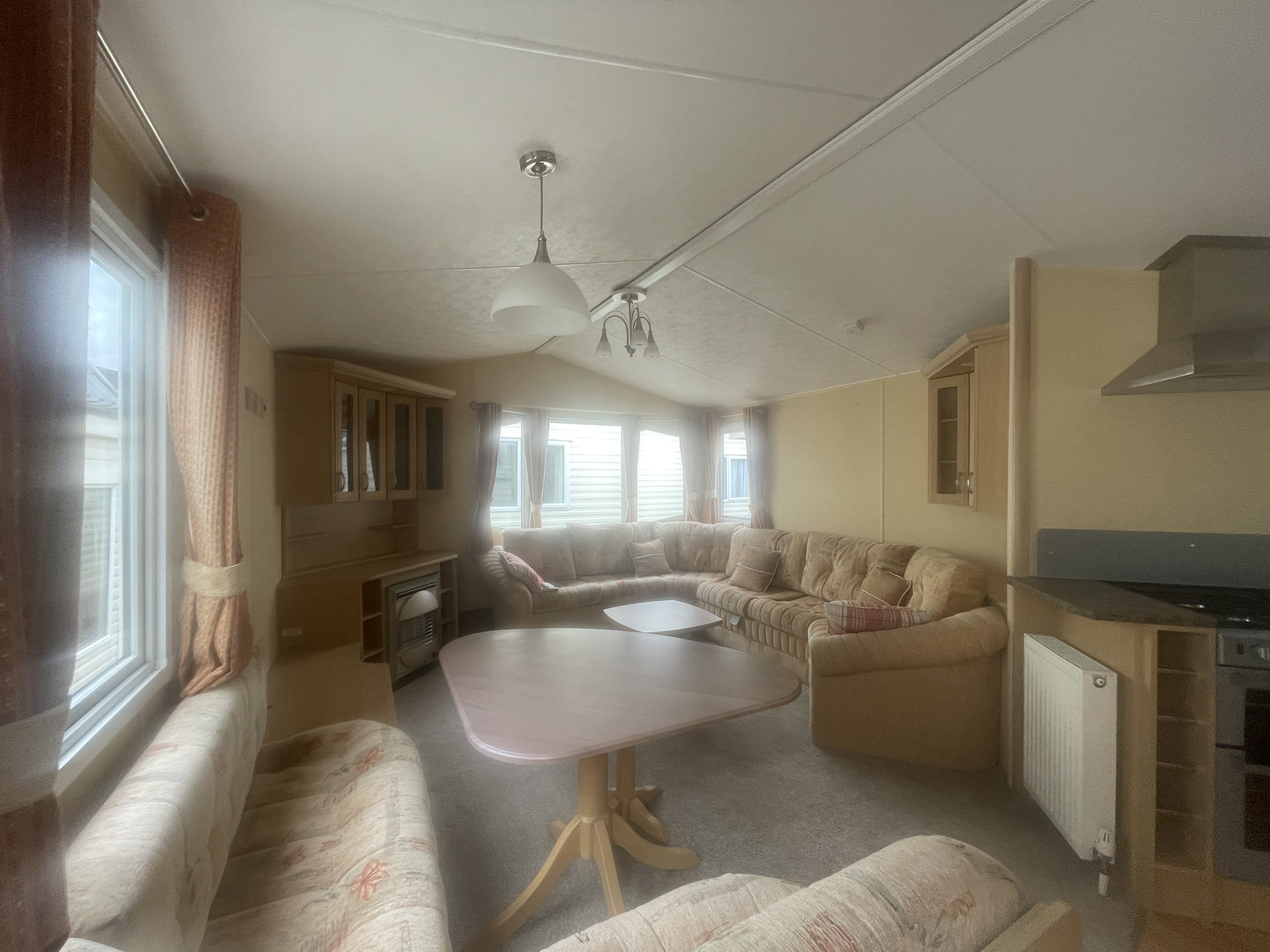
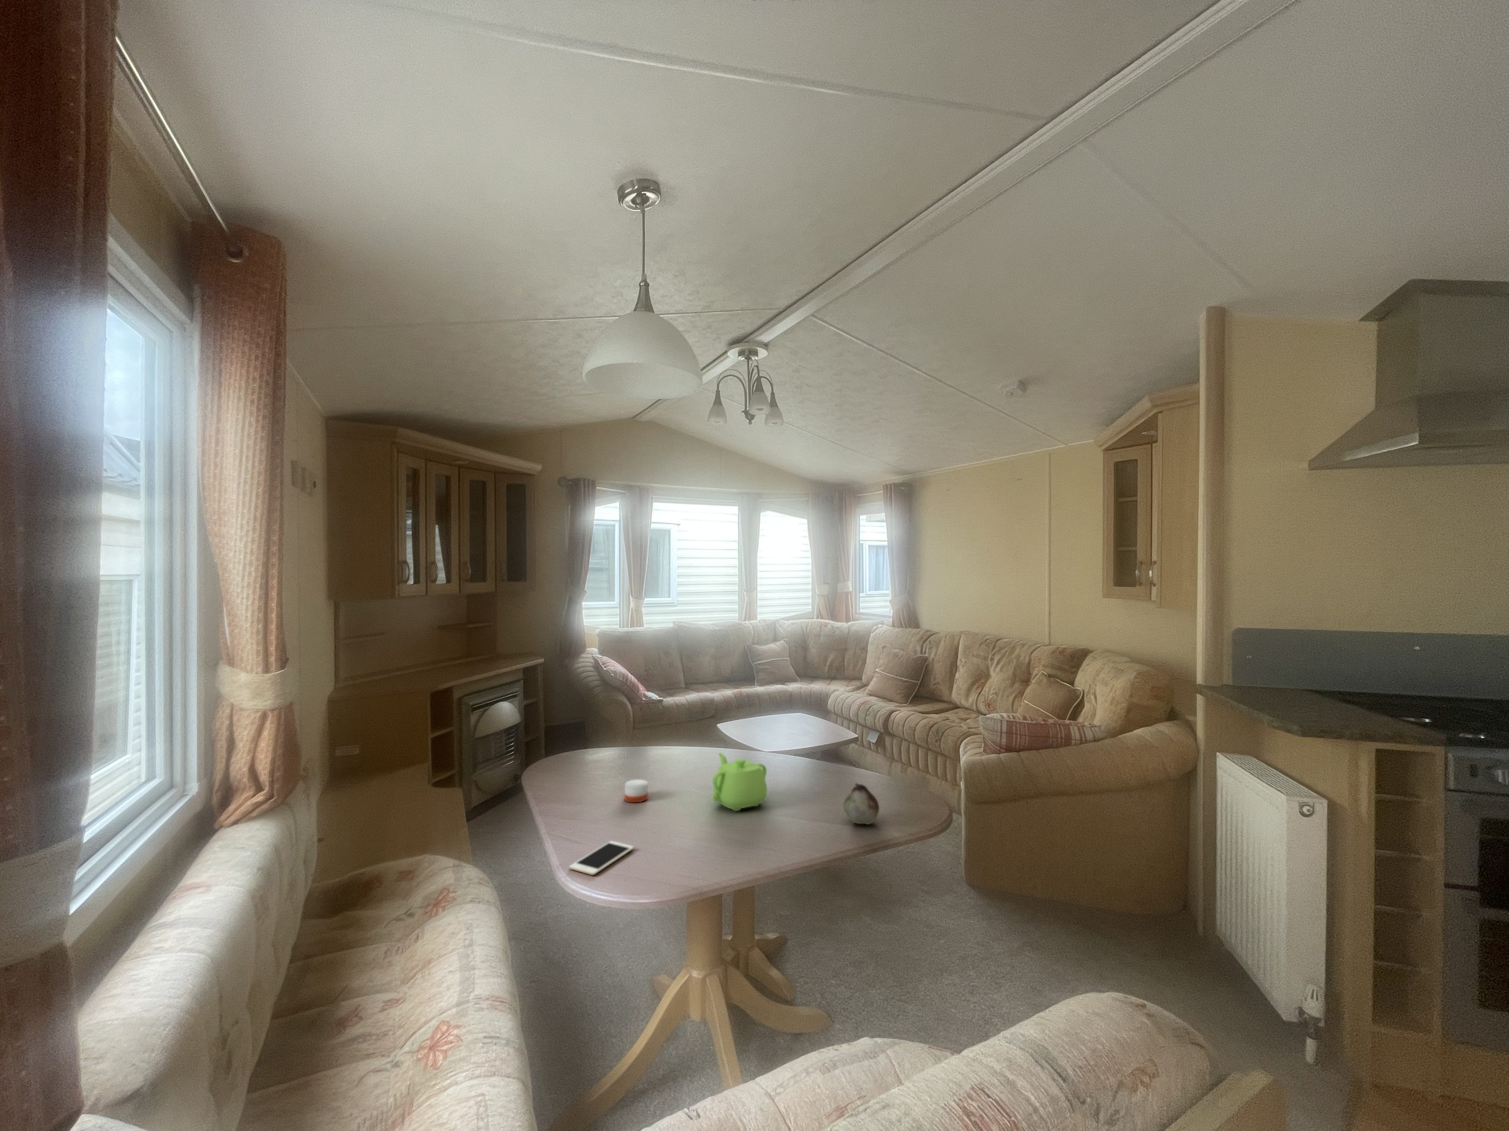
+ cell phone [569,841,634,876]
+ fruit [842,783,880,826]
+ candle [624,775,649,803]
+ teapot [712,753,768,811]
